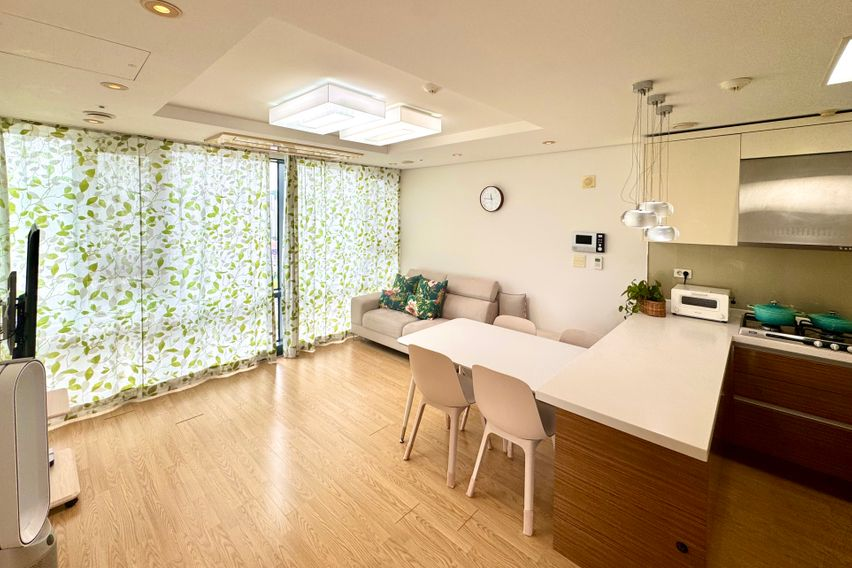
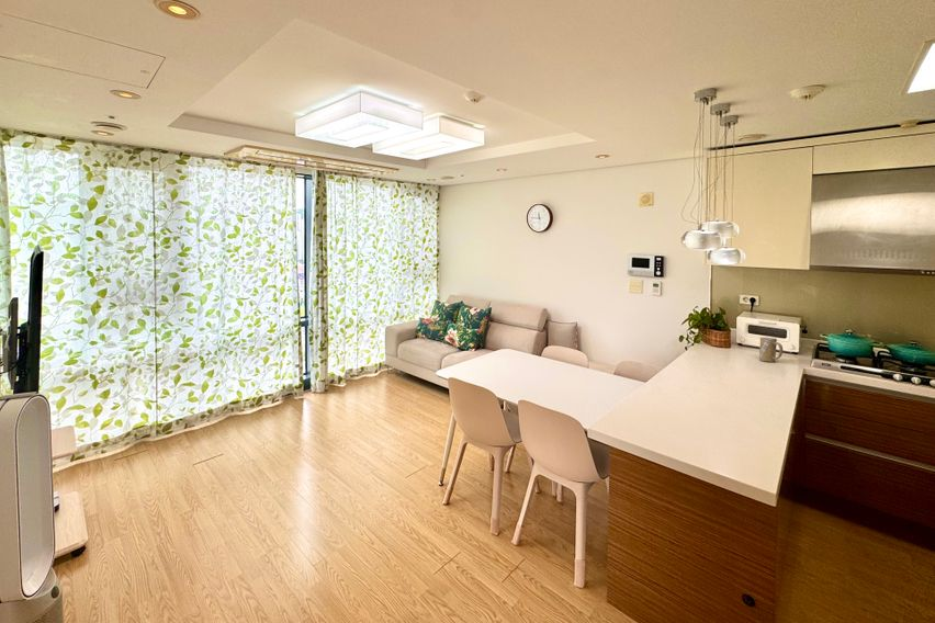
+ mug [758,337,784,363]
